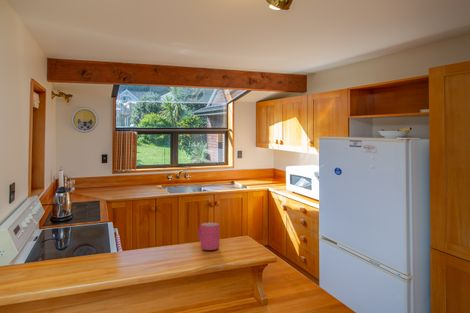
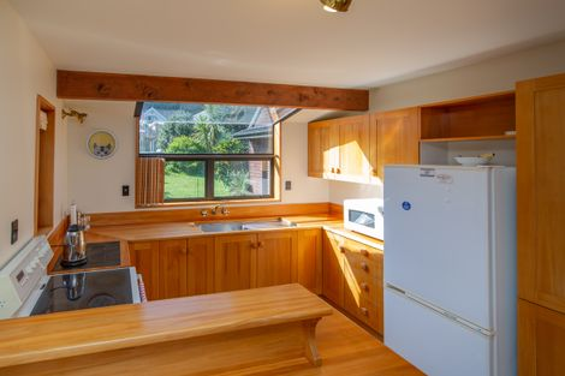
- mug [197,222,220,251]
